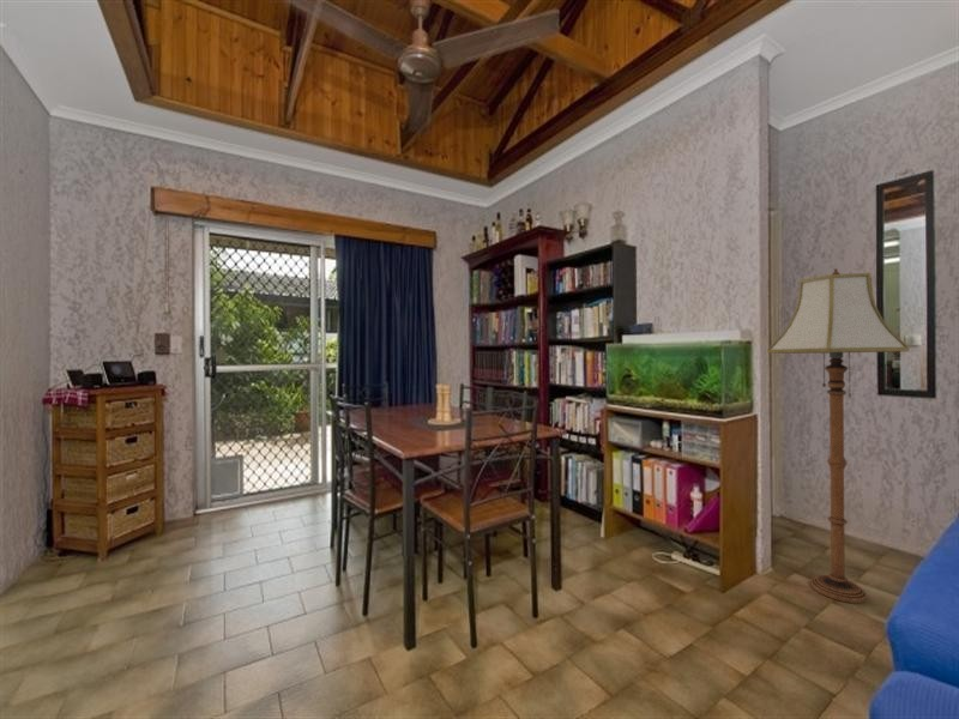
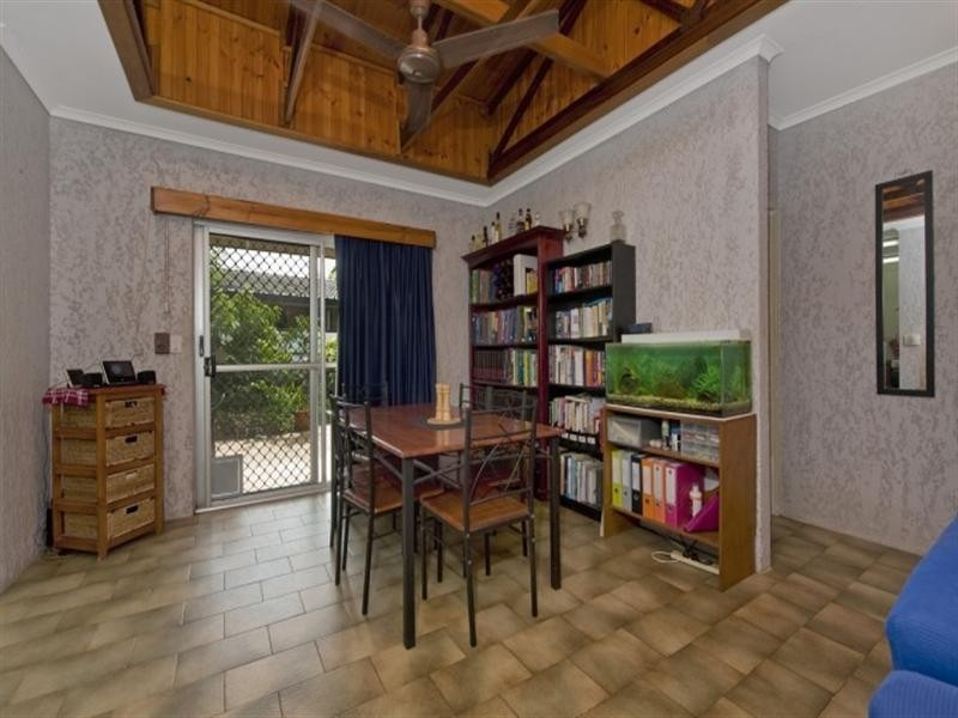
- floor lamp [766,267,911,604]
